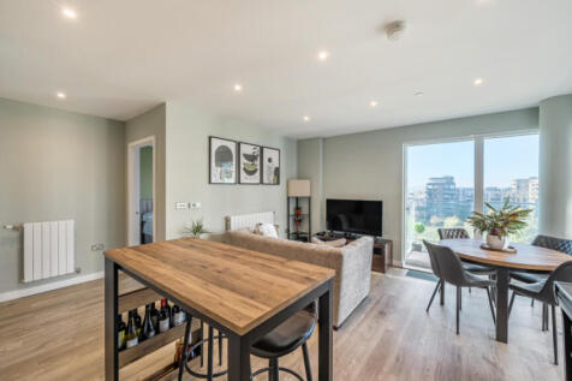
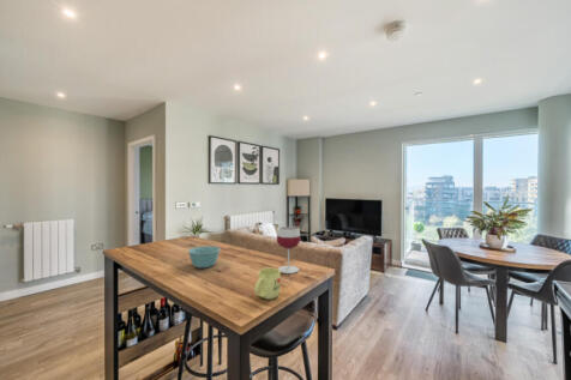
+ bowl [187,245,222,270]
+ mug [253,266,282,301]
+ wineglass [276,225,301,275]
